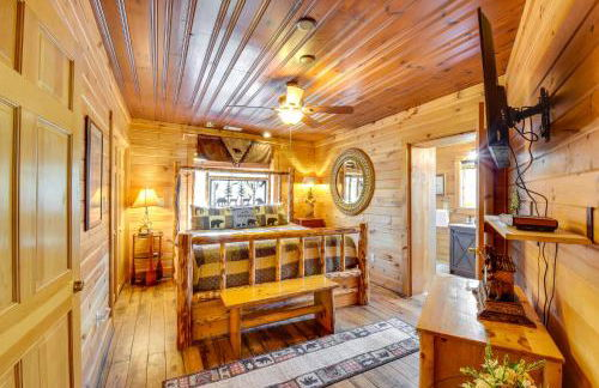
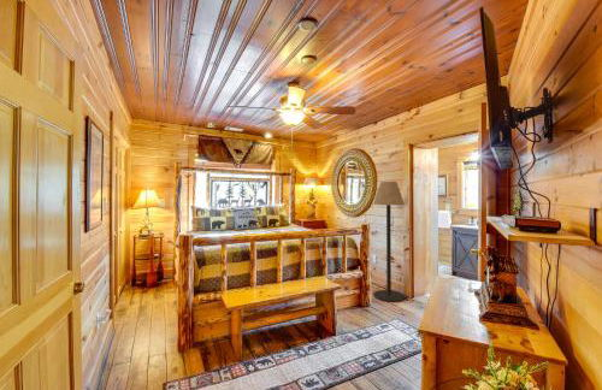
+ floor lamp [372,181,406,303]
